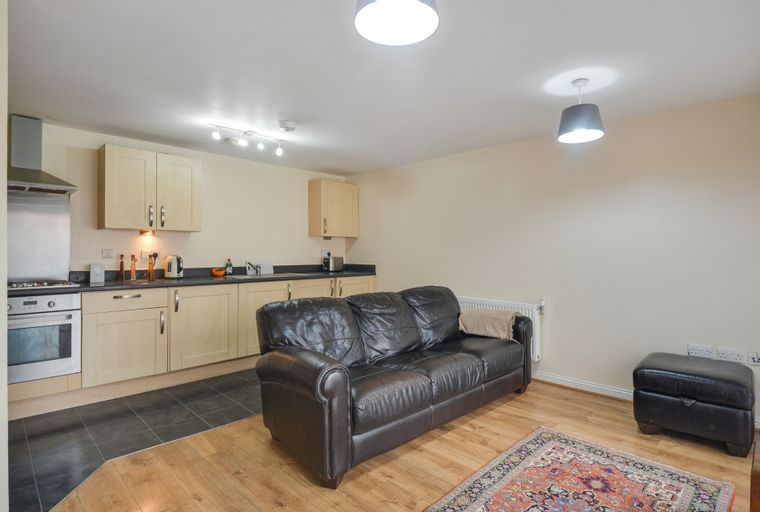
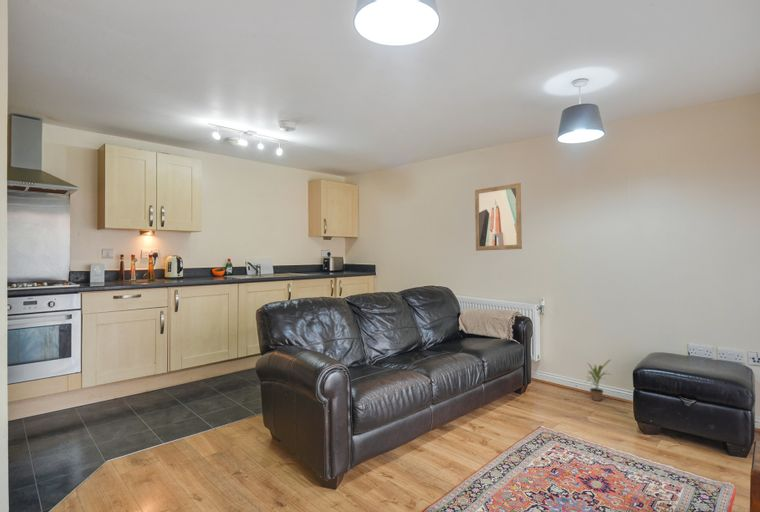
+ wall art [474,182,523,252]
+ potted plant [585,359,612,402]
